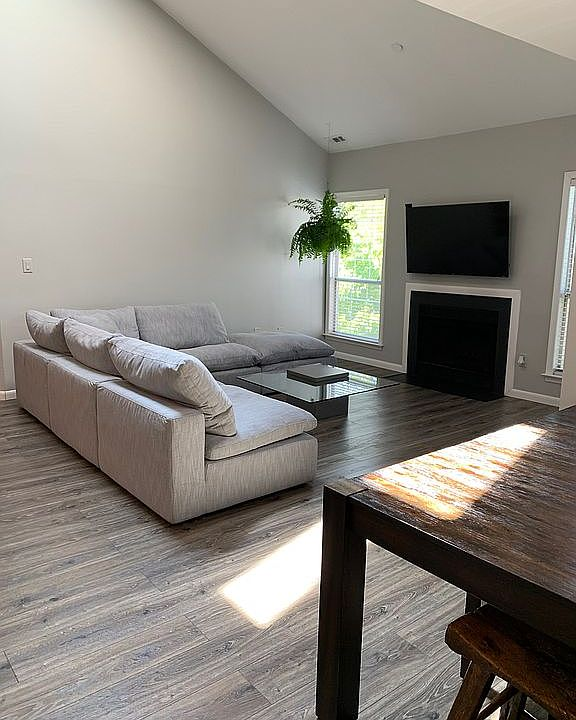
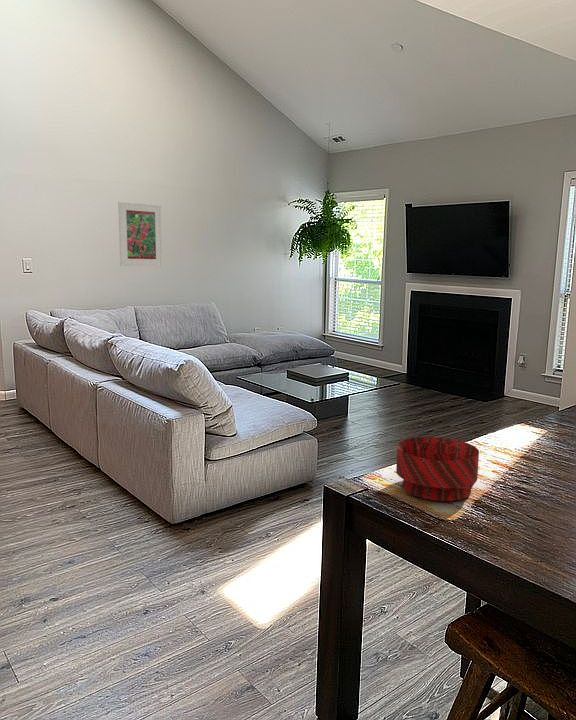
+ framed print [117,201,164,268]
+ bowl [395,436,480,502]
